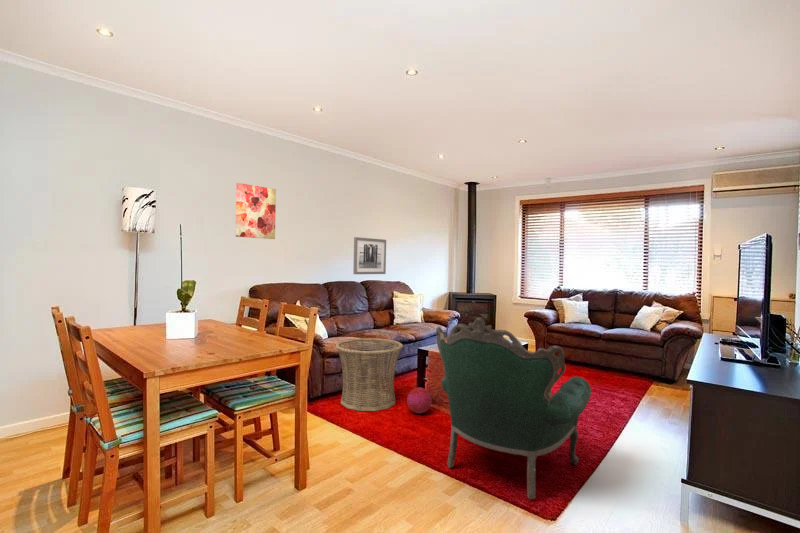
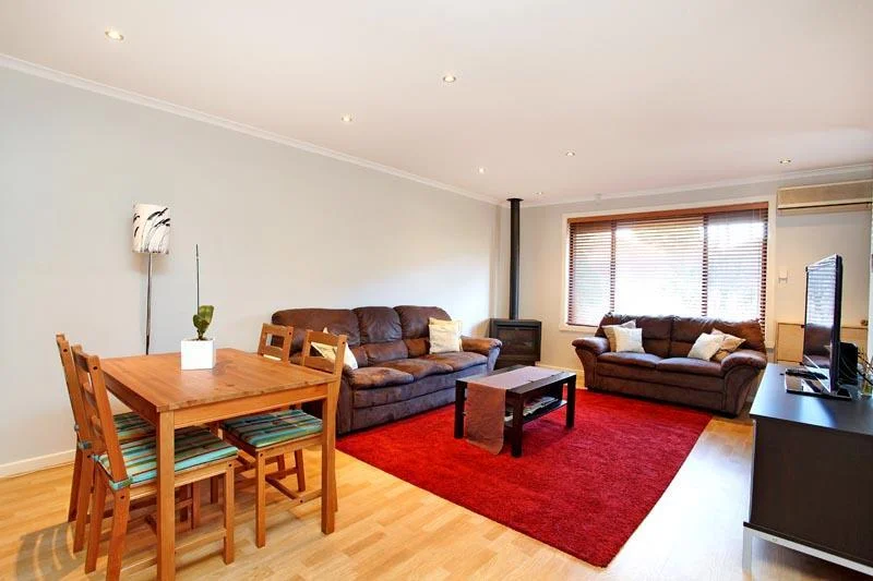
- basket [335,337,404,412]
- ball [406,387,433,414]
- wall art [234,182,277,240]
- wall art [352,236,387,275]
- armchair [435,316,592,501]
